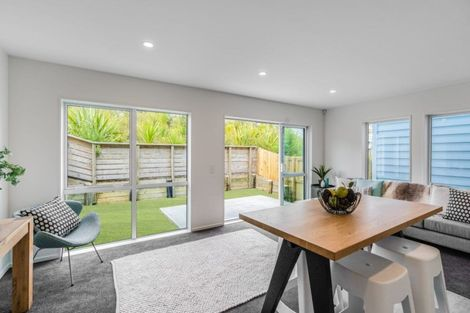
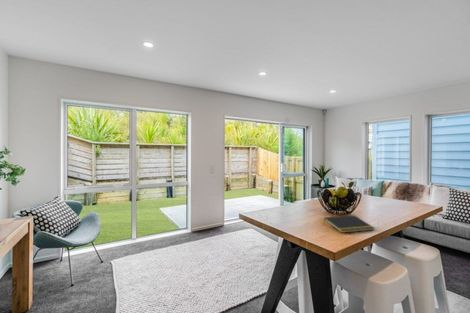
+ notepad [322,215,375,234]
